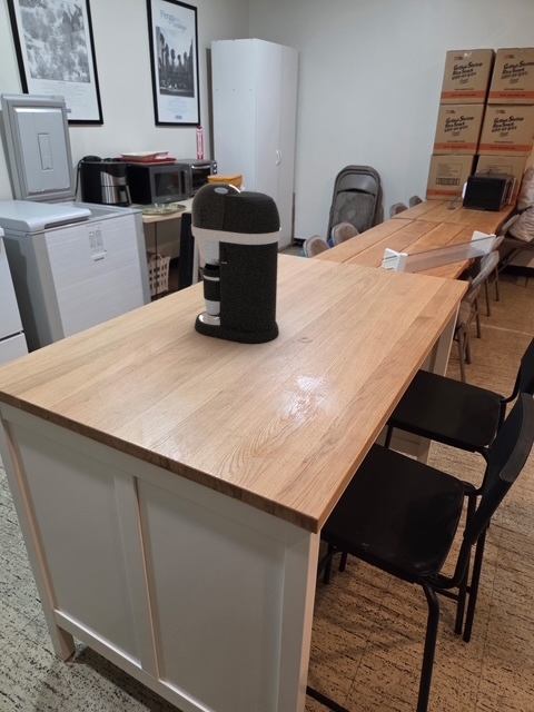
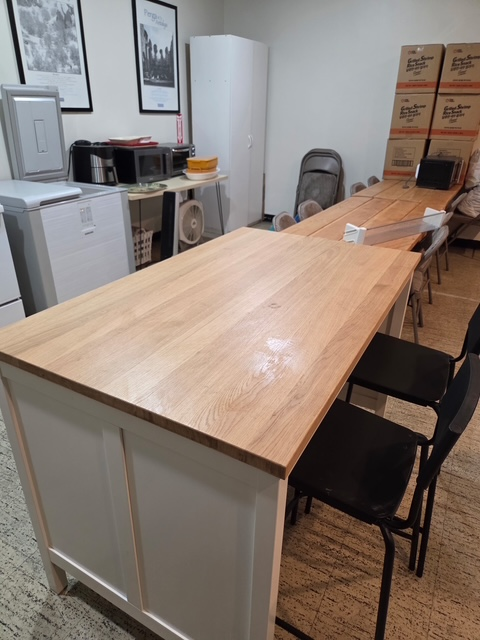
- coffee maker [190,181,283,344]
